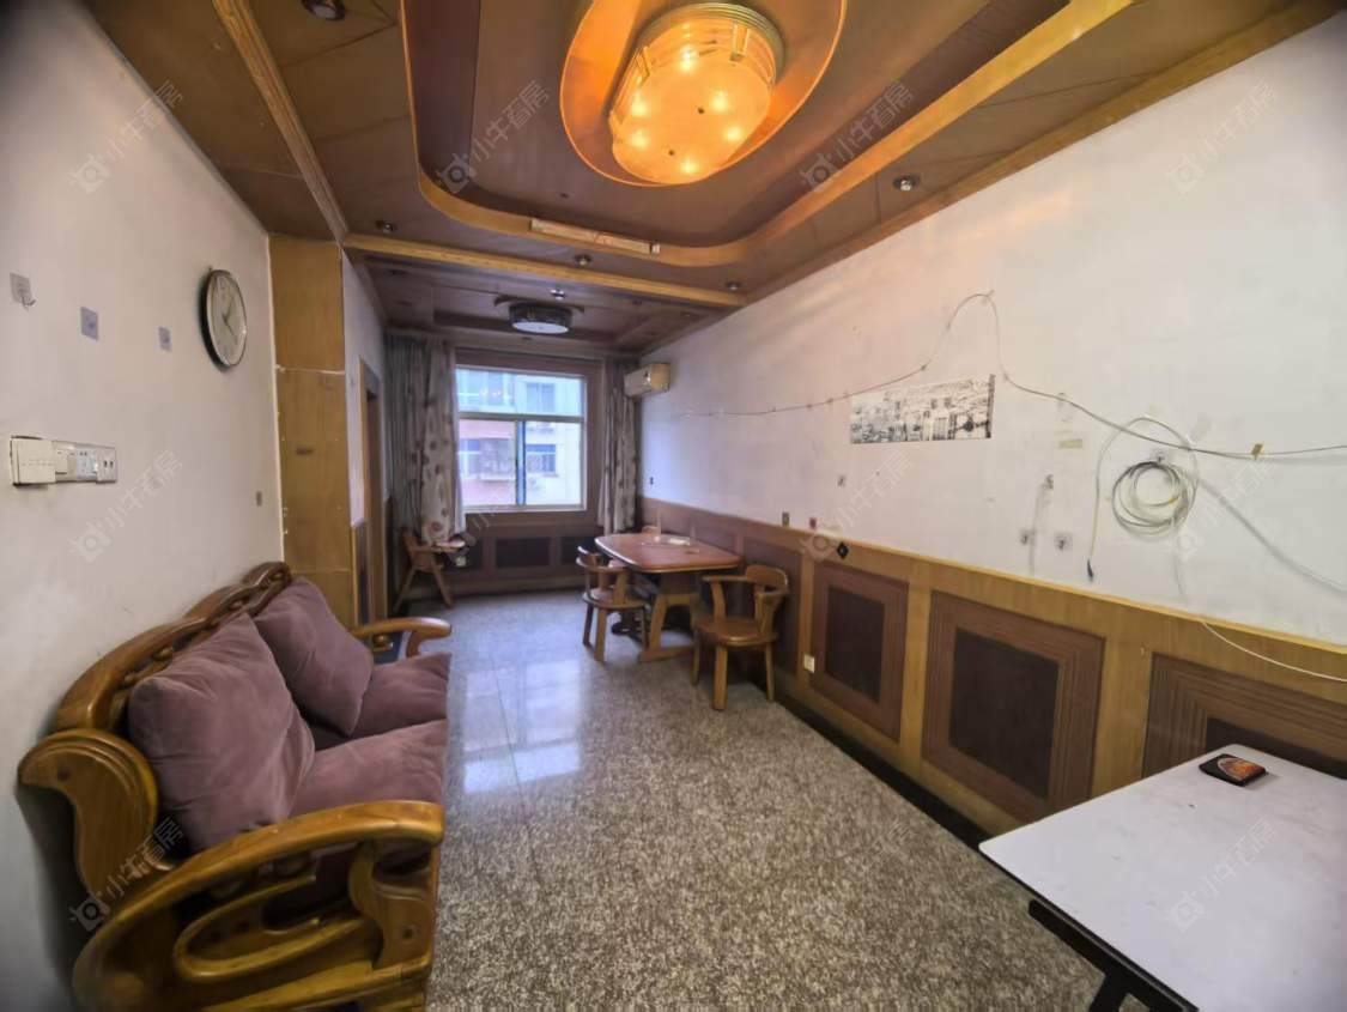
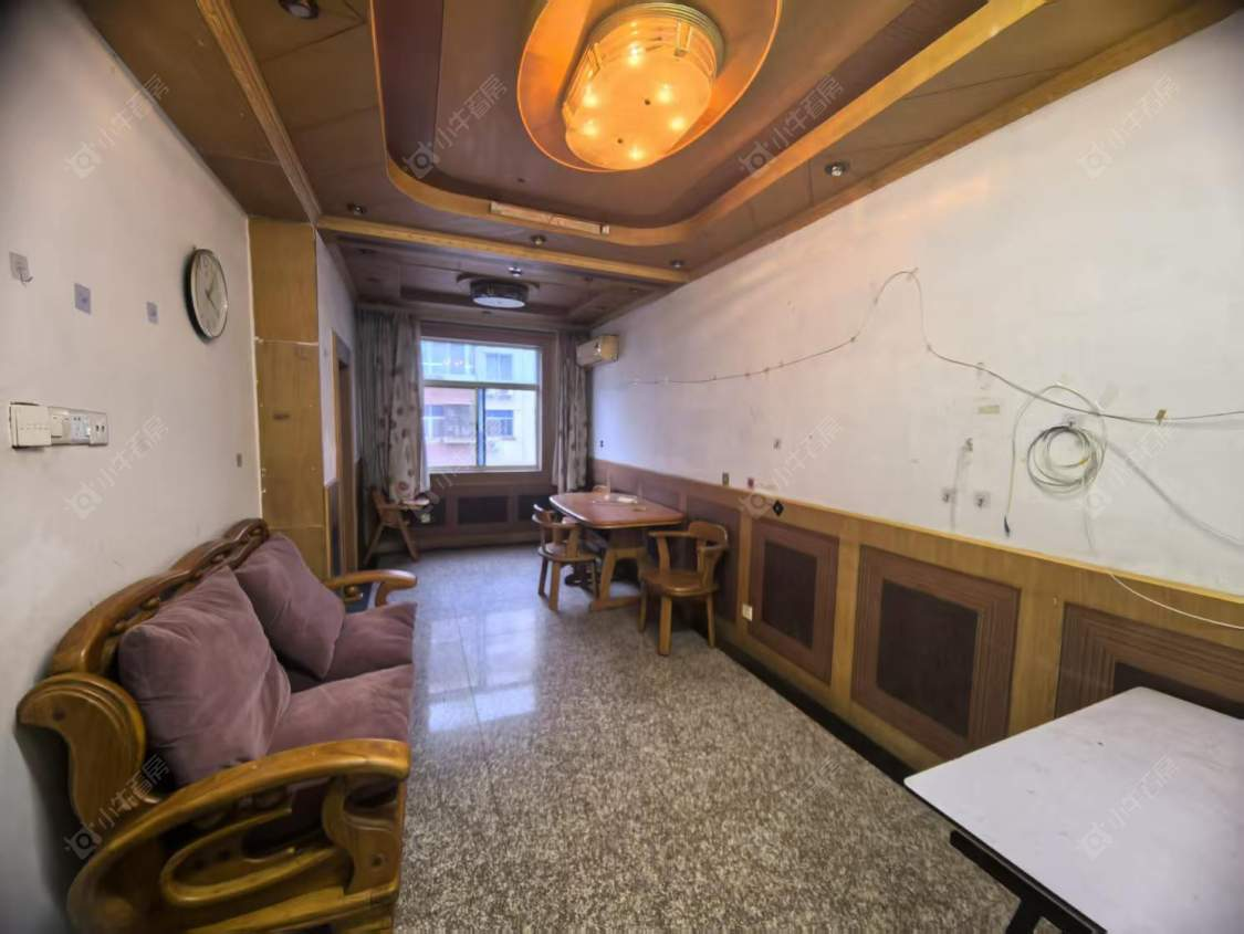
- smartphone [1197,752,1267,786]
- wall art [849,372,996,446]
